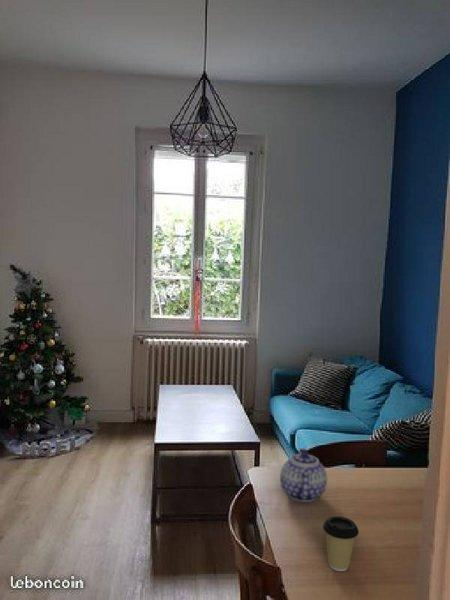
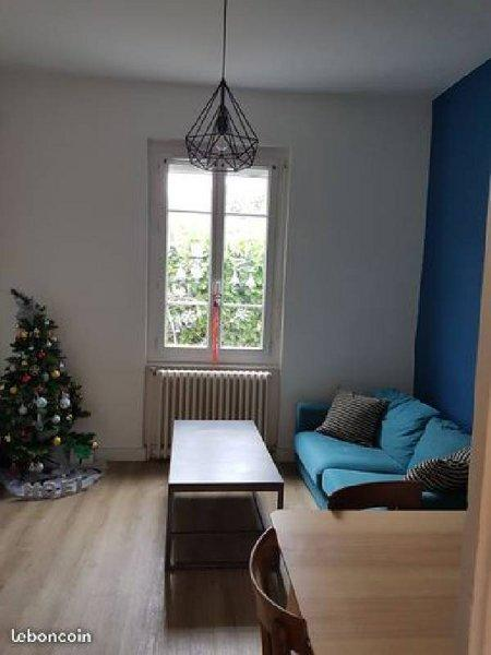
- coffee cup [322,515,360,572]
- teapot [279,447,328,503]
